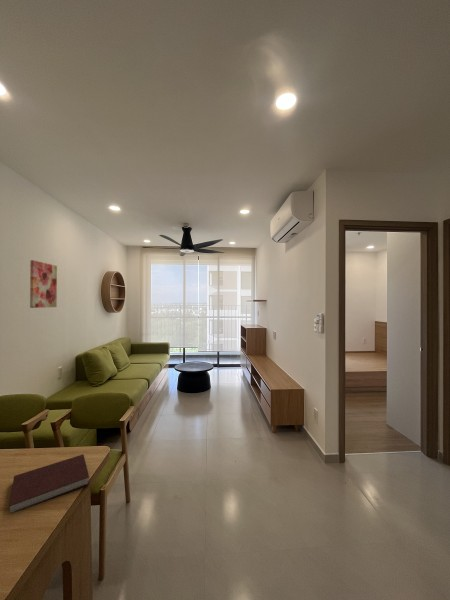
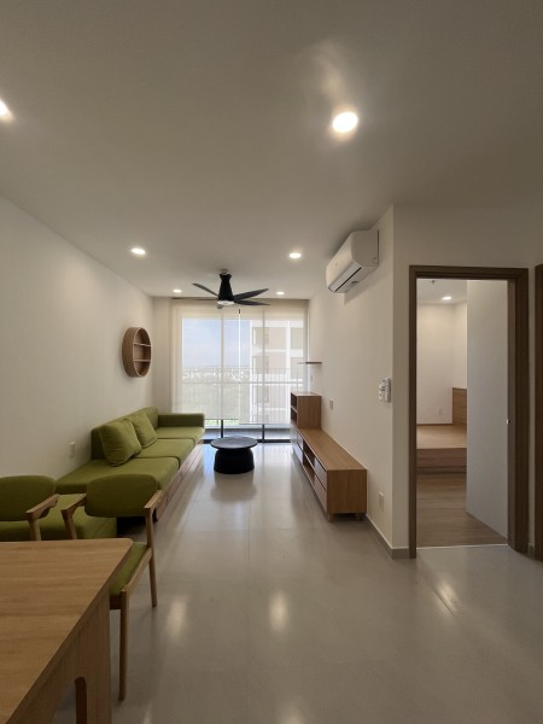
- wall art [29,259,58,309]
- notebook [8,453,90,514]
